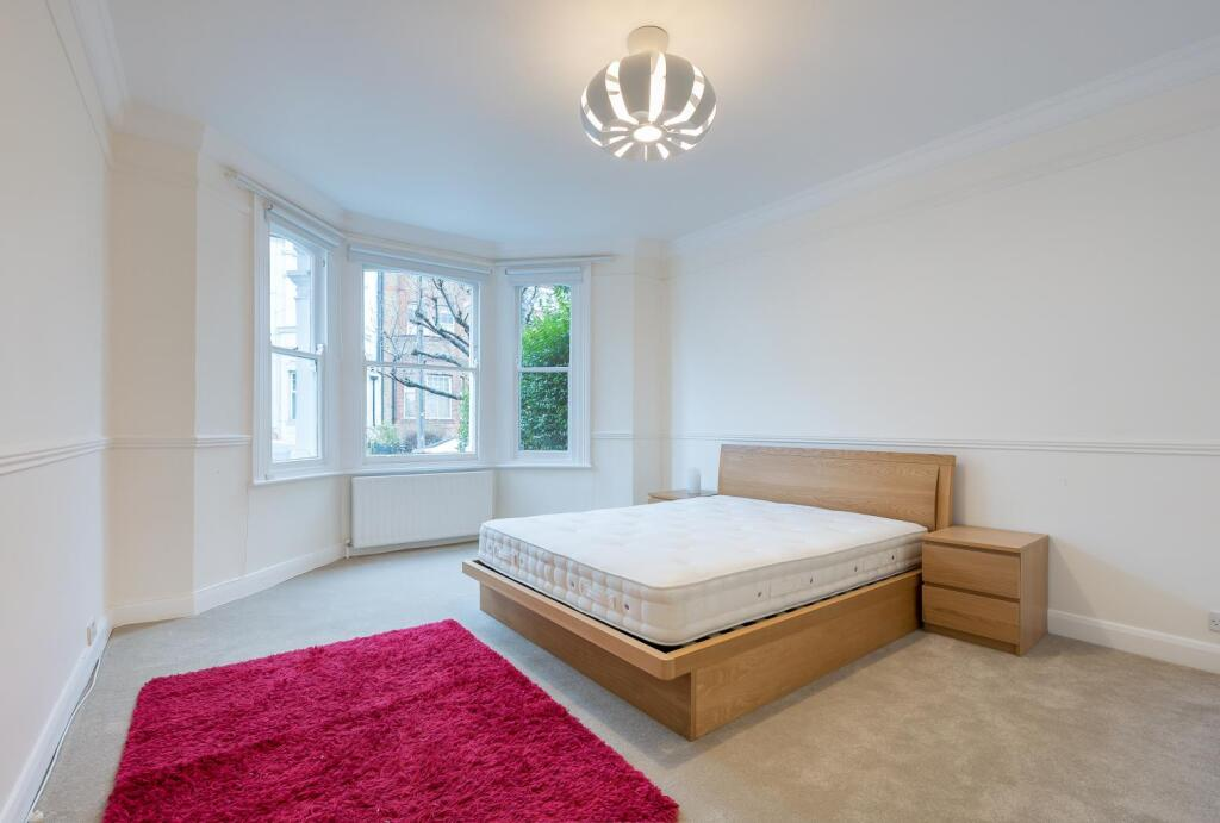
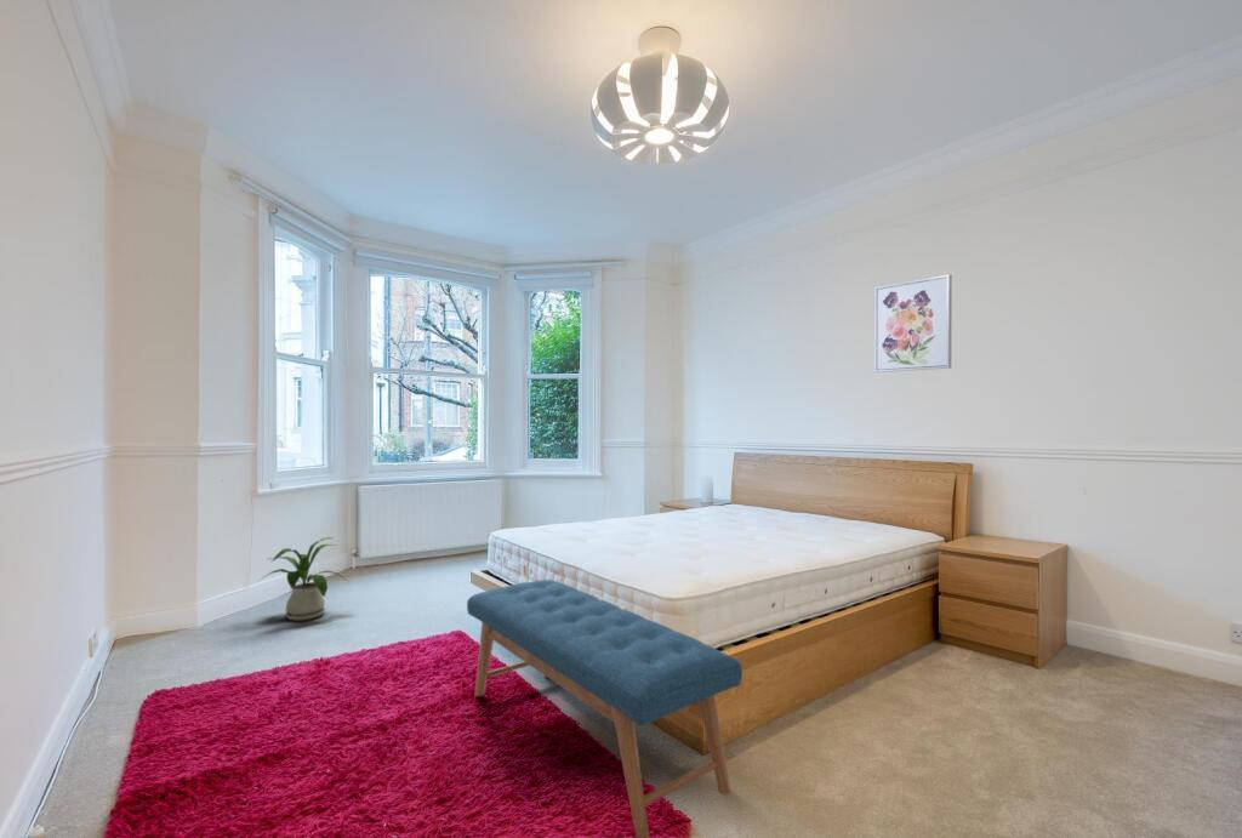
+ bench [466,578,744,838]
+ wall art [873,273,953,374]
+ house plant [255,536,352,622]
